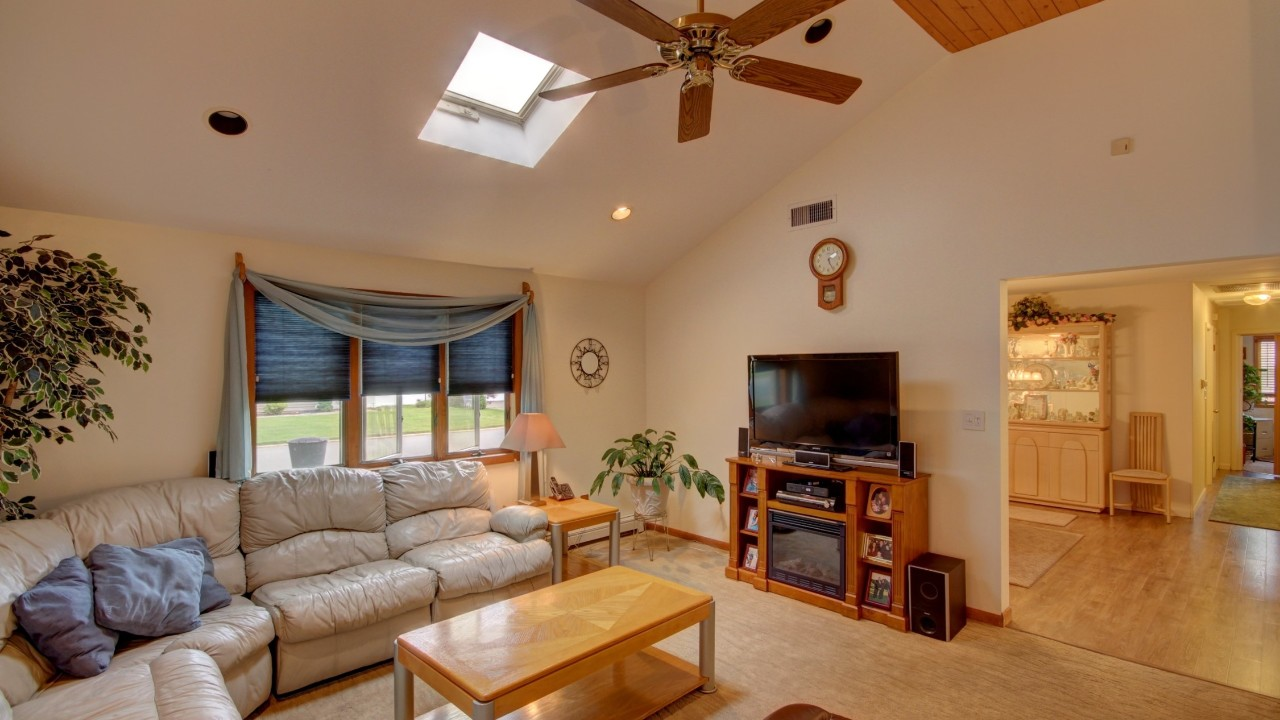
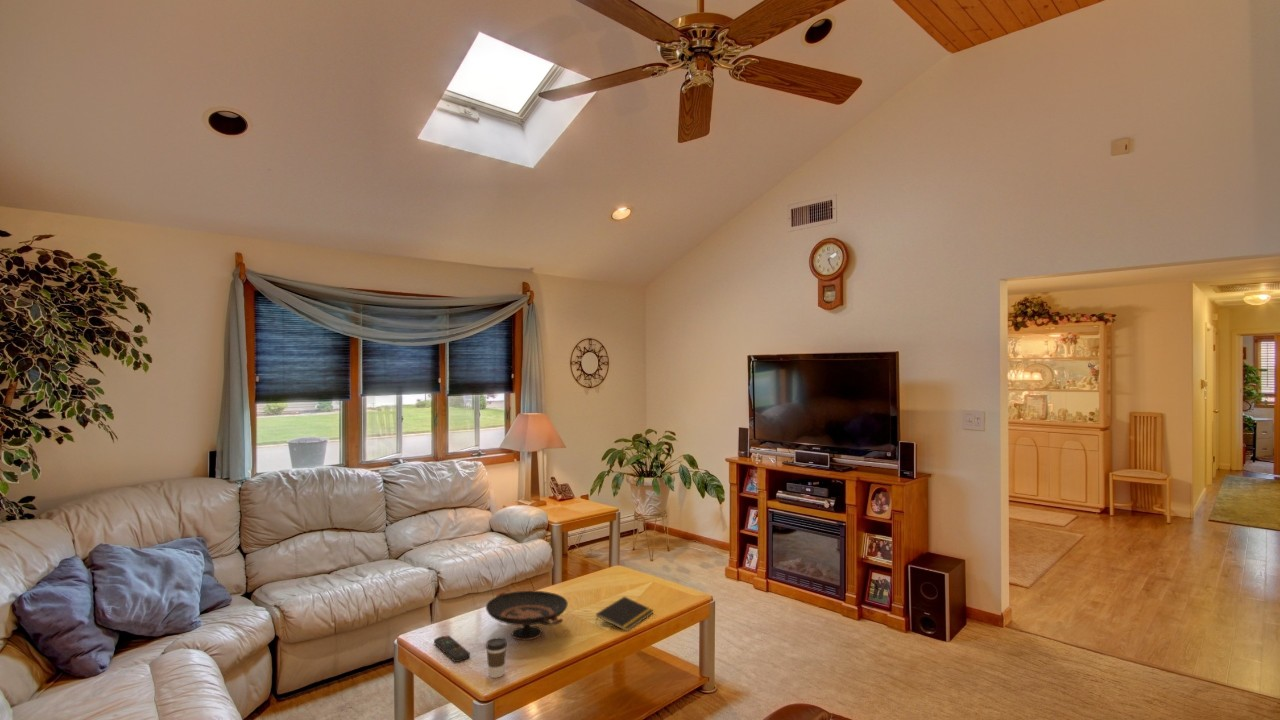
+ remote control [433,635,471,663]
+ decorative bowl [485,590,569,641]
+ coffee cup [485,636,508,679]
+ notepad [595,596,655,632]
